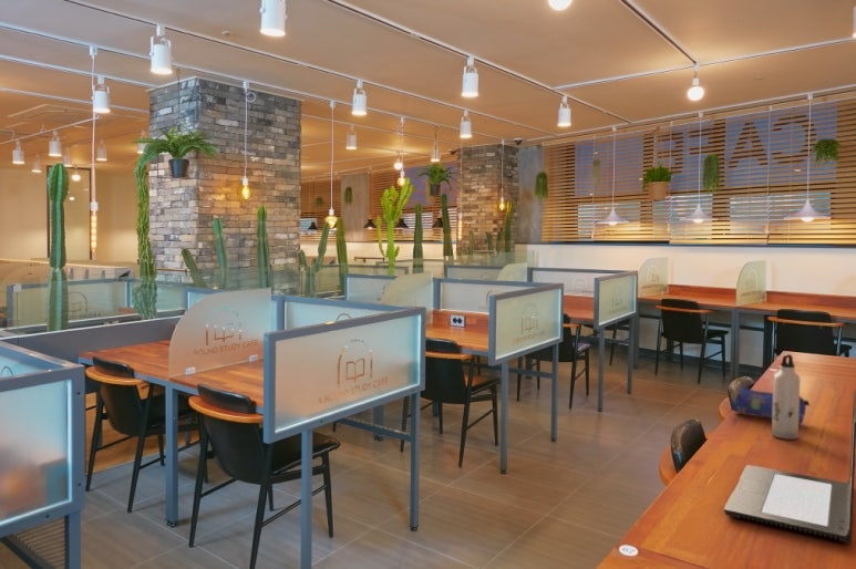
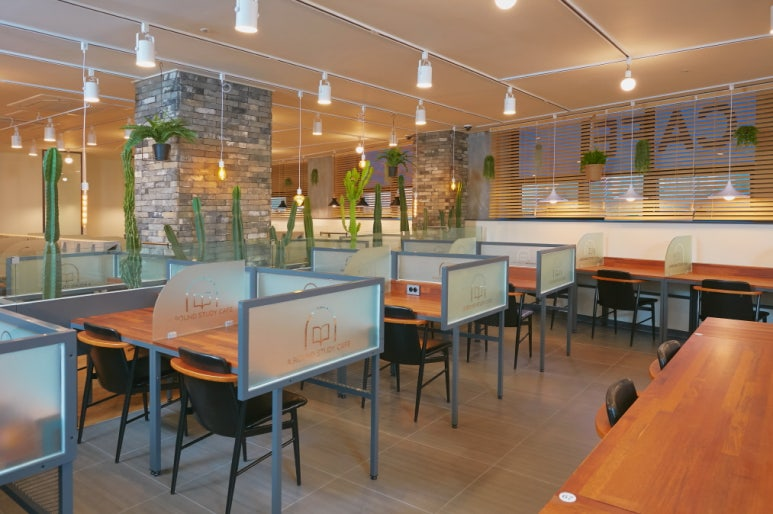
- pencil case [730,386,811,425]
- laptop [723,390,856,545]
- water bottle [771,353,801,441]
